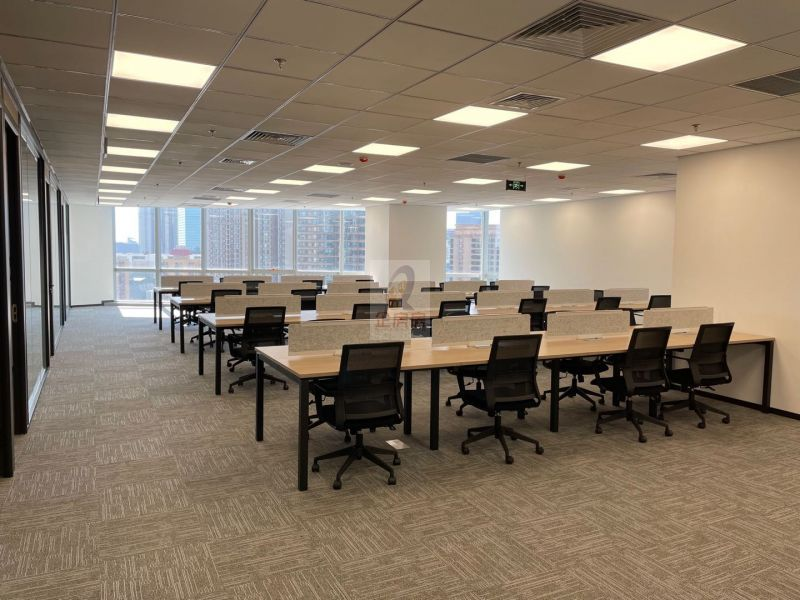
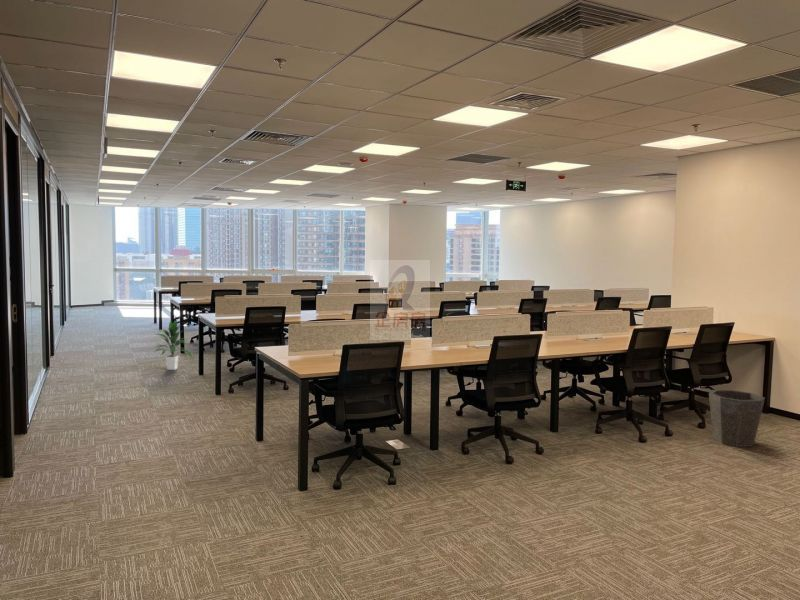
+ waste bin [708,389,766,448]
+ indoor plant [153,319,194,371]
